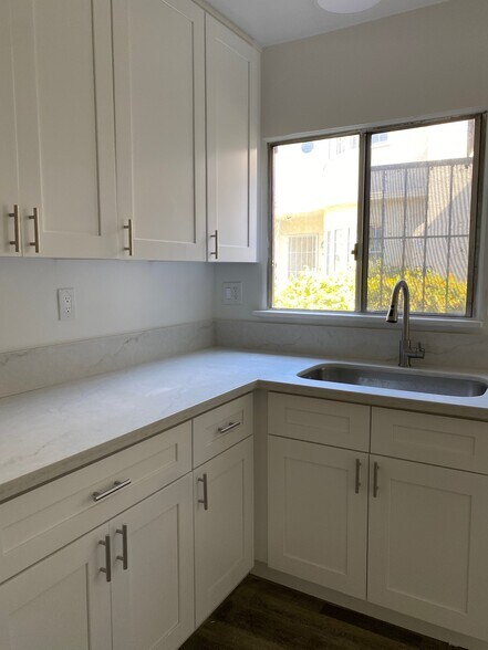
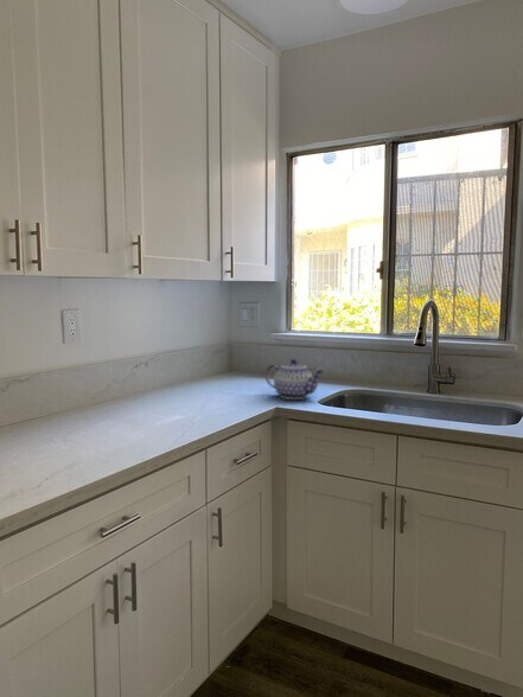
+ teapot [264,358,325,401]
